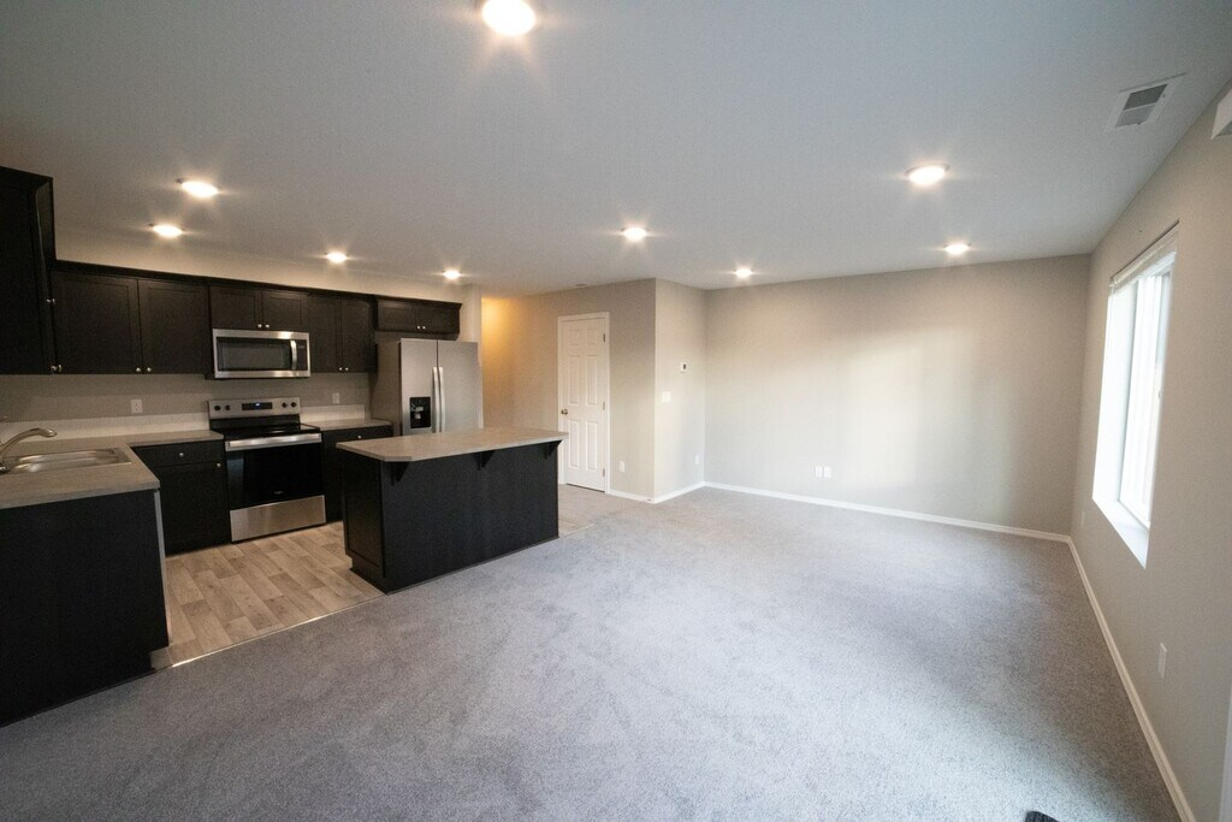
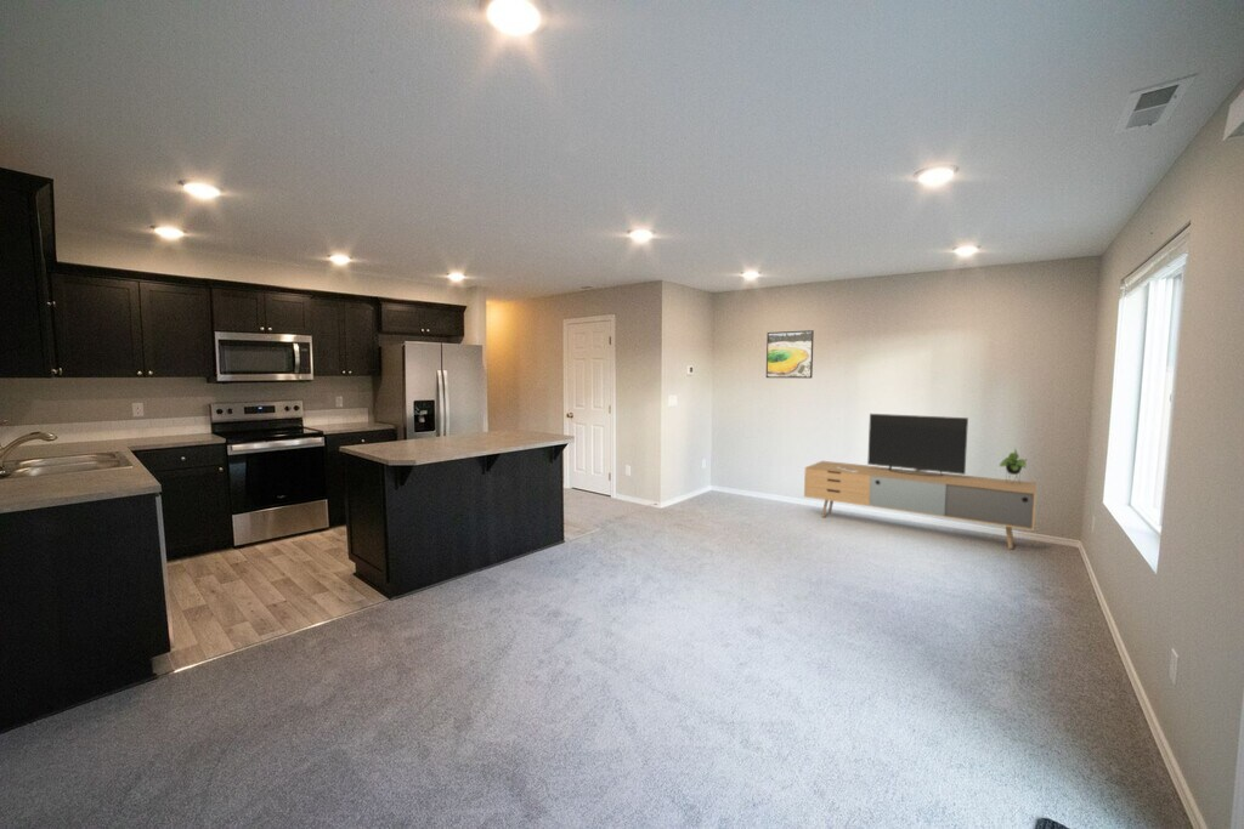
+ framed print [765,329,815,380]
+ media console [803,413,1037,550]
